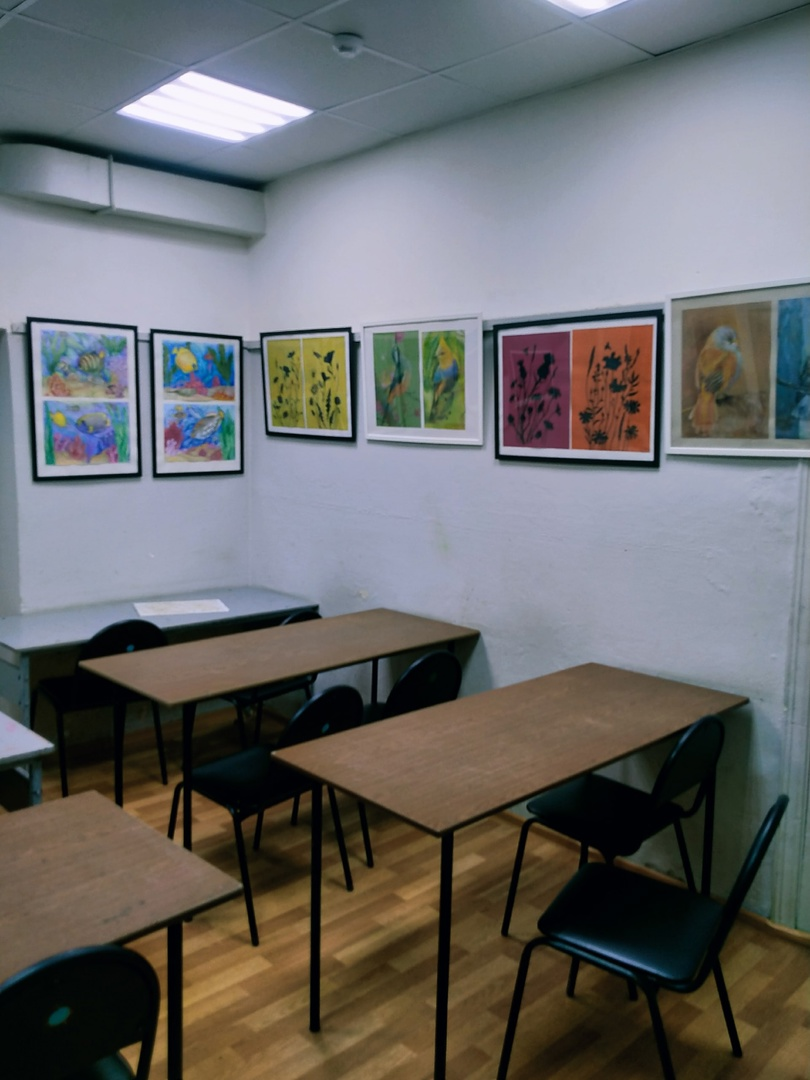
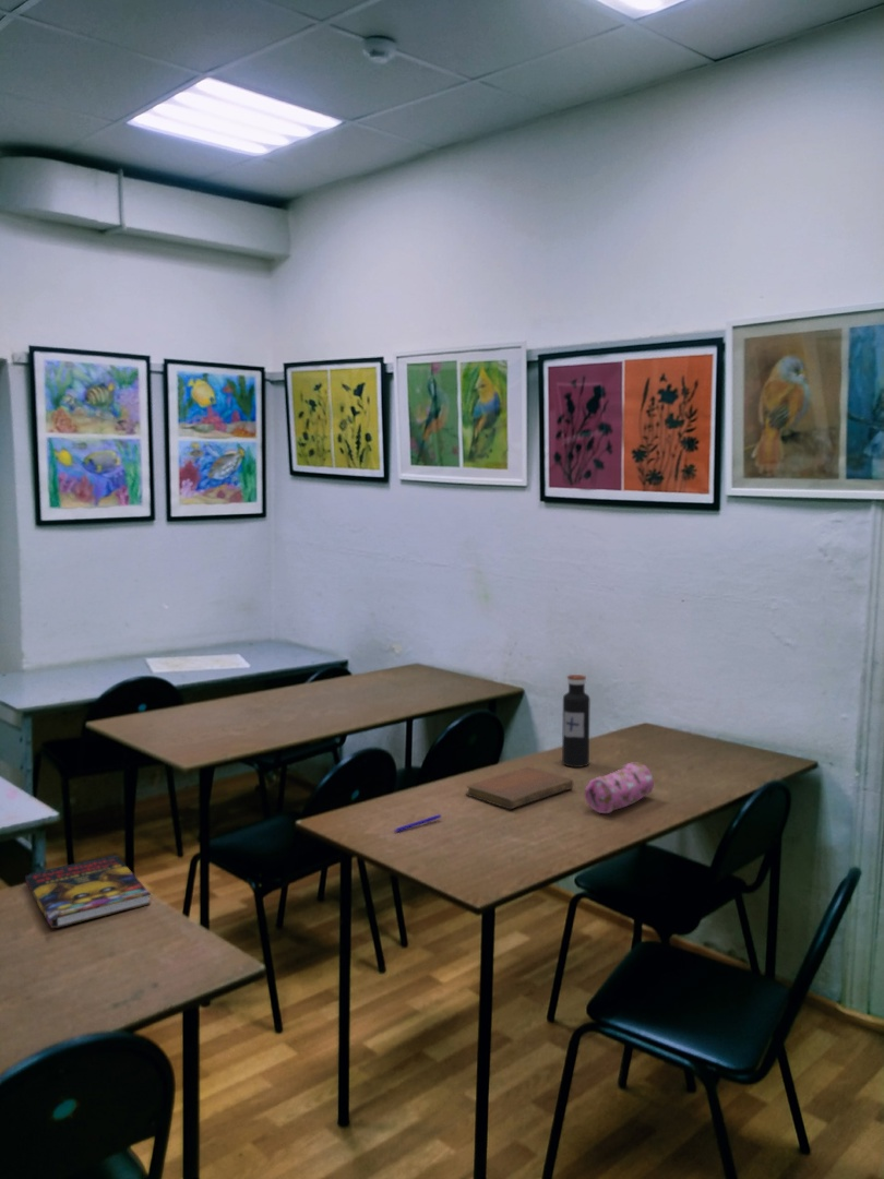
+ pen [394,813,442,833]
+ book [24,854,152,929]
+ pencil case [584,762,655,814]
+ water bottle [561,674,592,769]
+ notebook [465,765,574,810]
